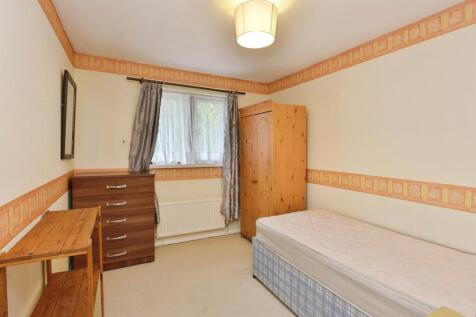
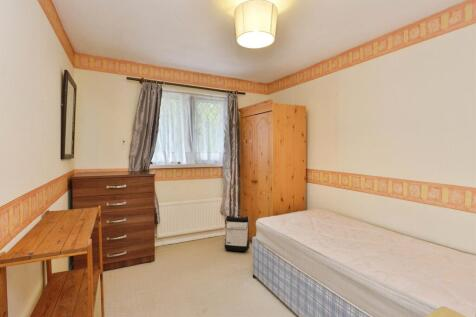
+ backpack [224,214,251,252]
